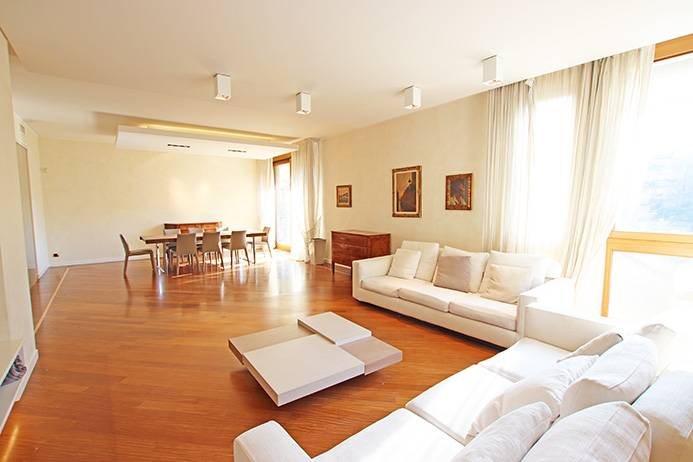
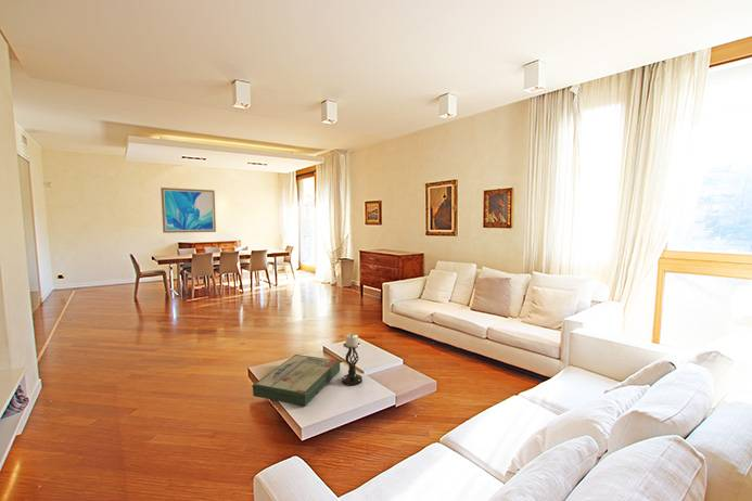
+ board game [251,354,342,407]
+ wall art [160,187,217,234]
+ candle holder [341,333,364,387]
